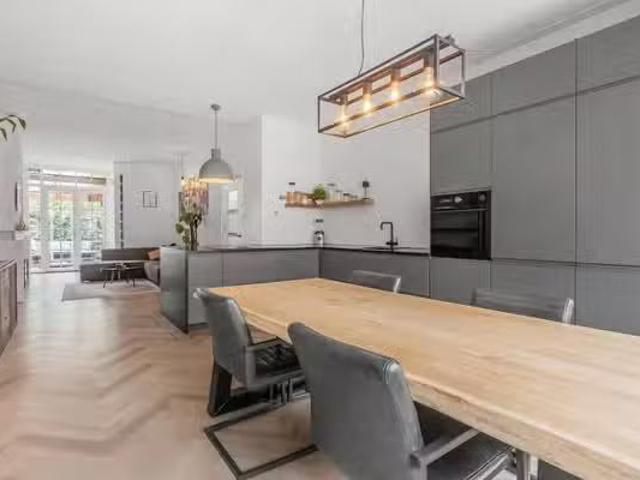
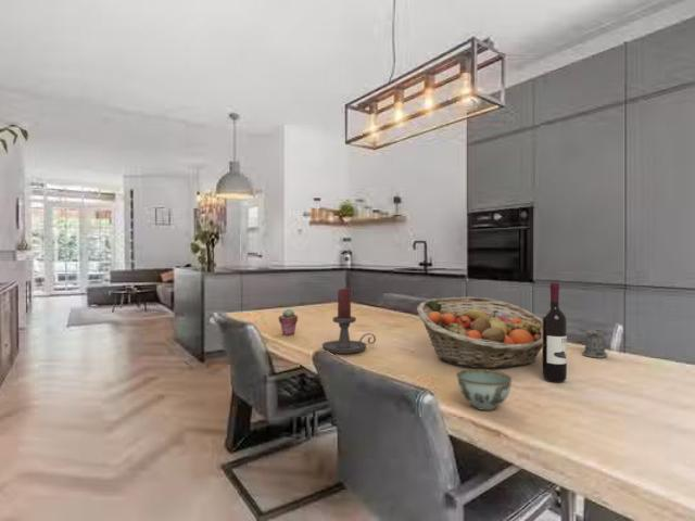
+ fruit basket [416,296,543,369]
+ wine bottle [541,281,568,383]
+ pepper shaker [580,328,608,359]
+ candle holder [321,287,377,355]
+ potted succulent [277,308,299,336]
+ bowl [455,368,514,411]
